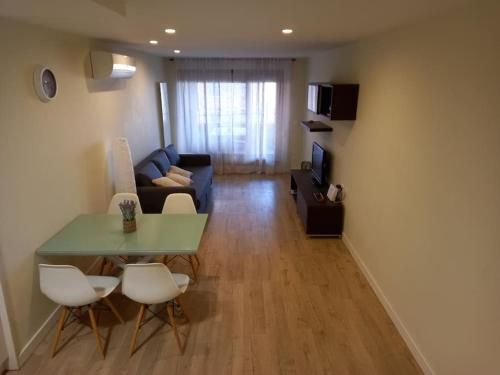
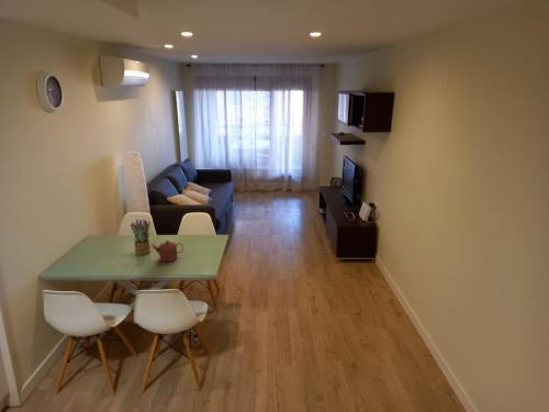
+ teapot [150,238,184,263]
